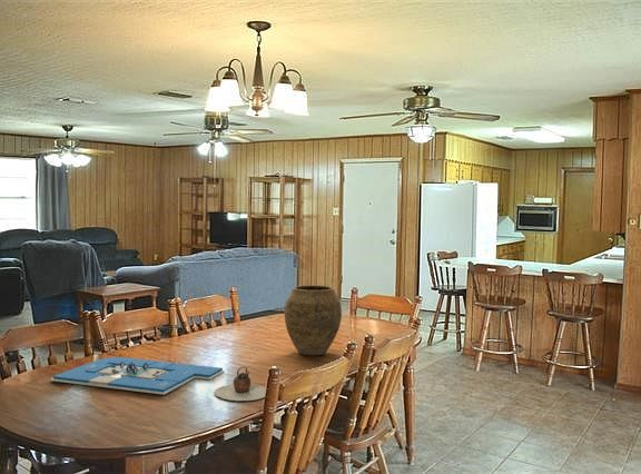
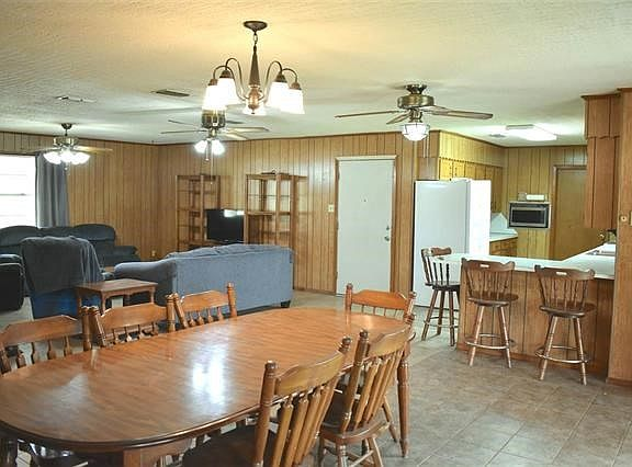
- teapot [214,366,267,402]
- board game [50,356,226,396]
- vase [284,285,343,357]
